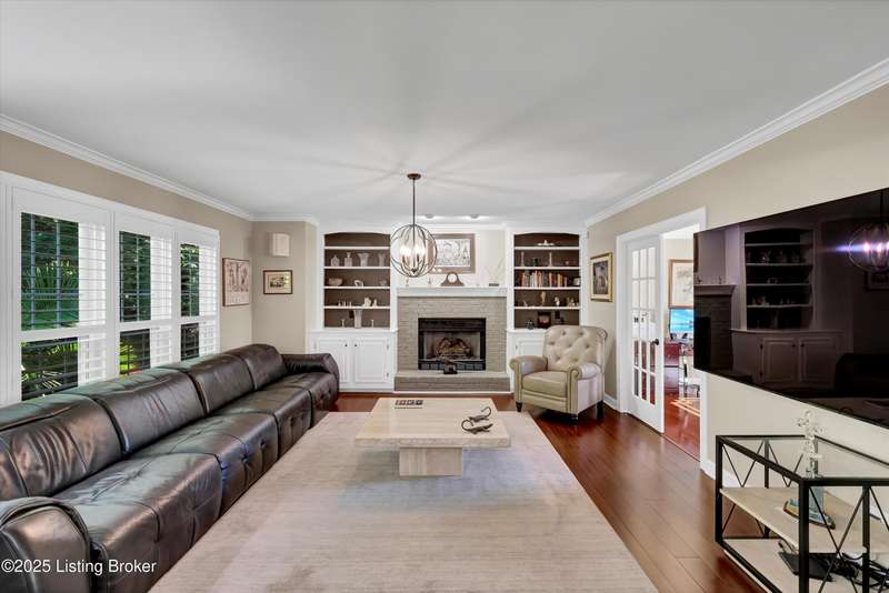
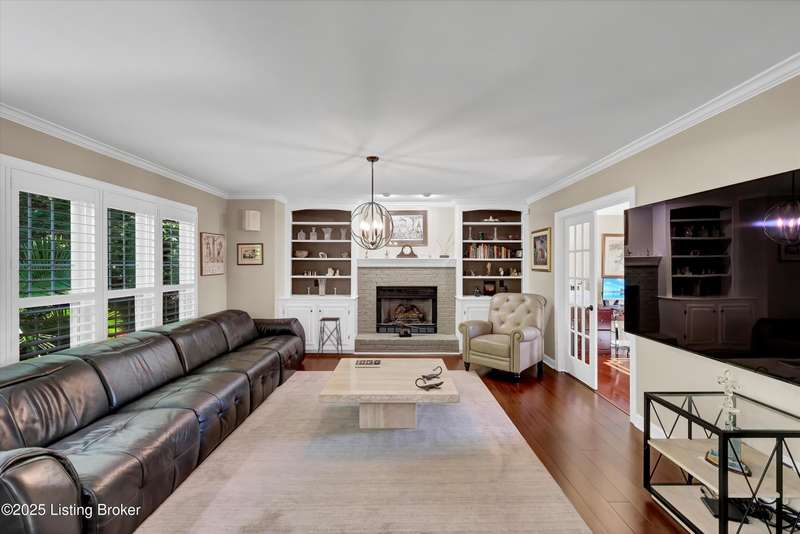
+ side table [316,317,344,361]
